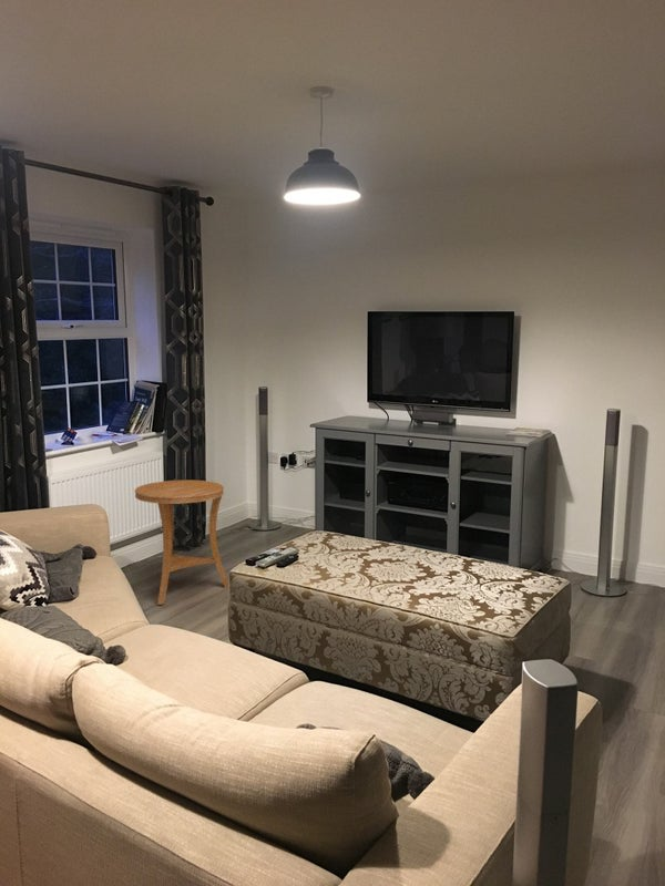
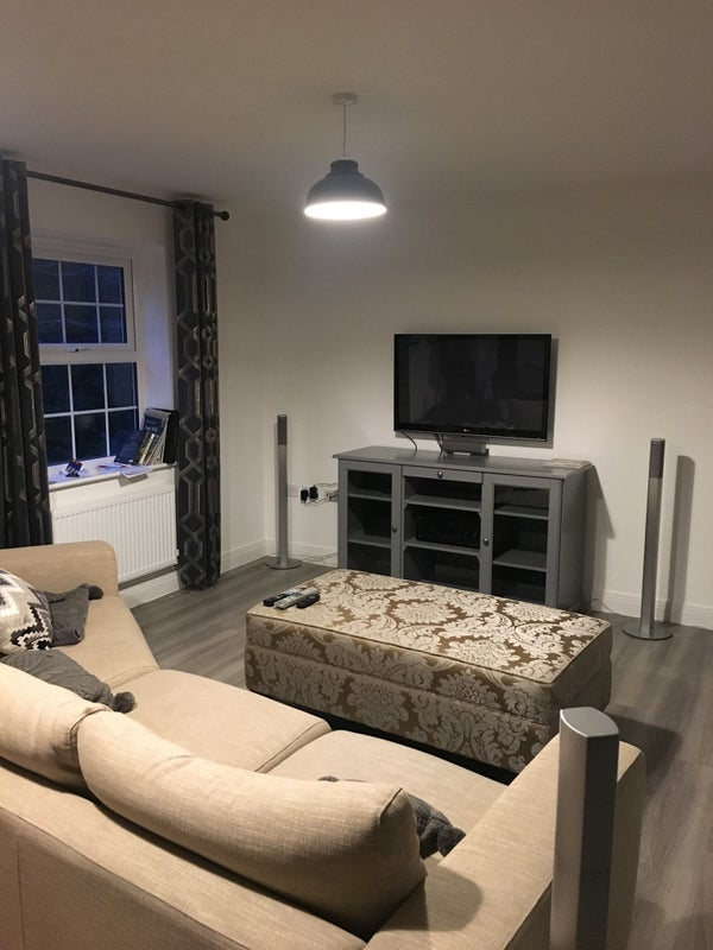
- side table [134,480,229,606]
